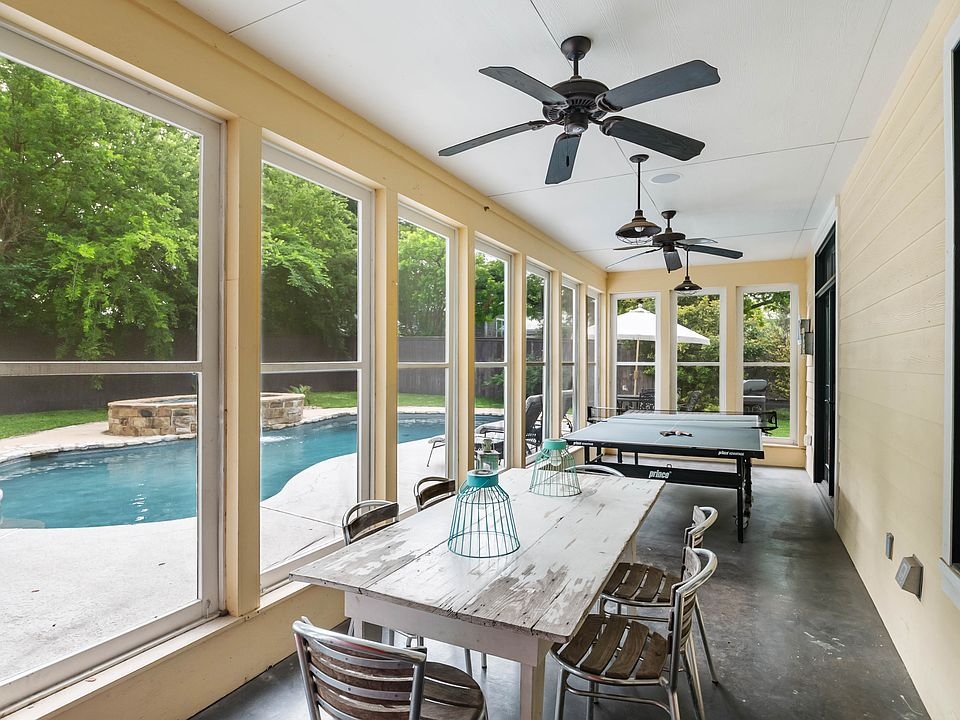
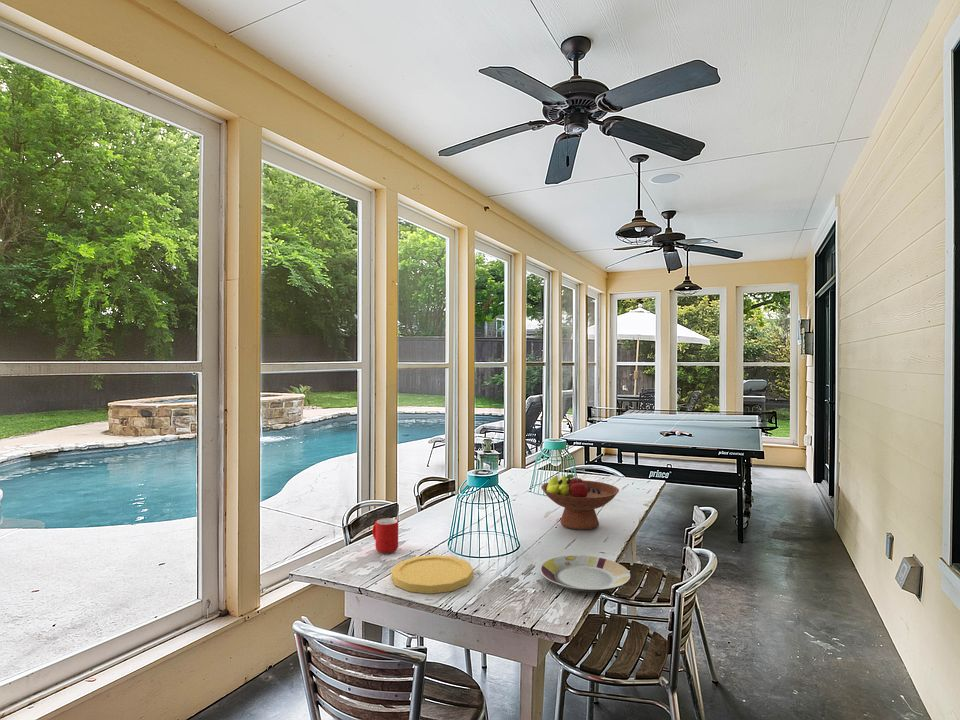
+ cup [372,517,399,554]
+ fruit bowl [540,473,620,531]
+ plate [539,554,631,593]
+ plate [390,554,474,595]
